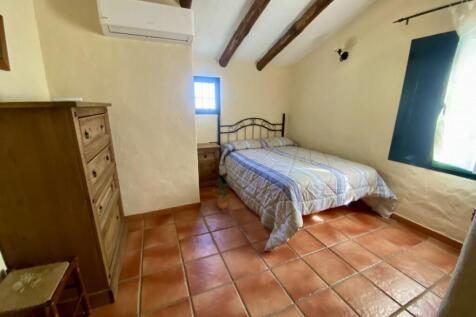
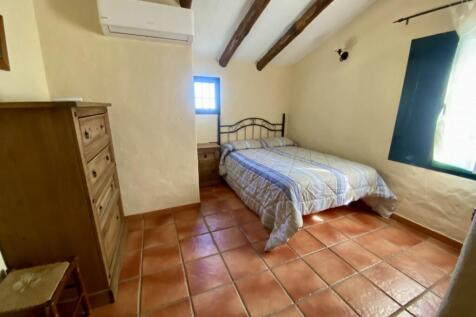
- potted plant [213,177,231,210]
